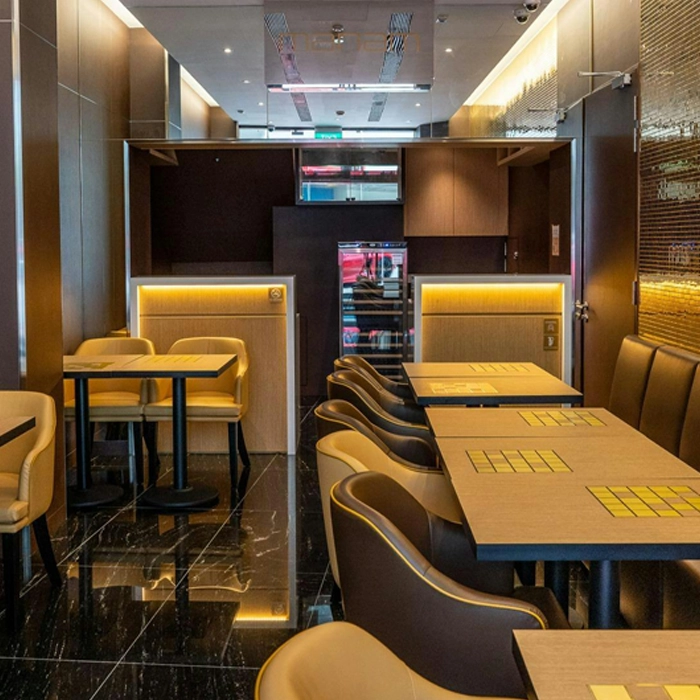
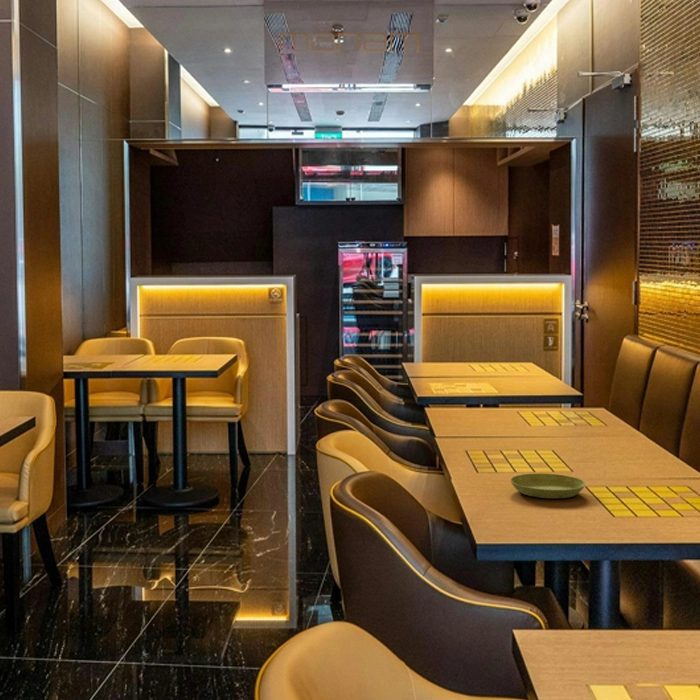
+ saucer [509,473,587,499]
